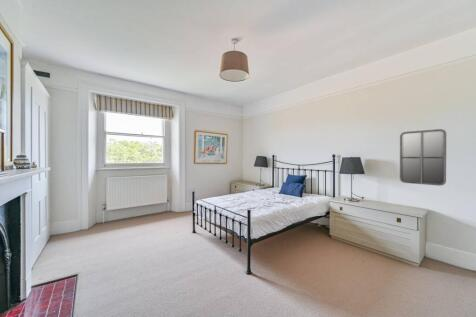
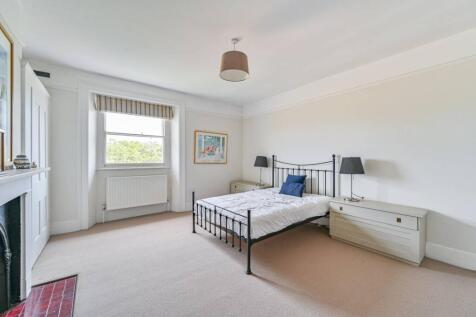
- home mirror [399,128,447,187]
